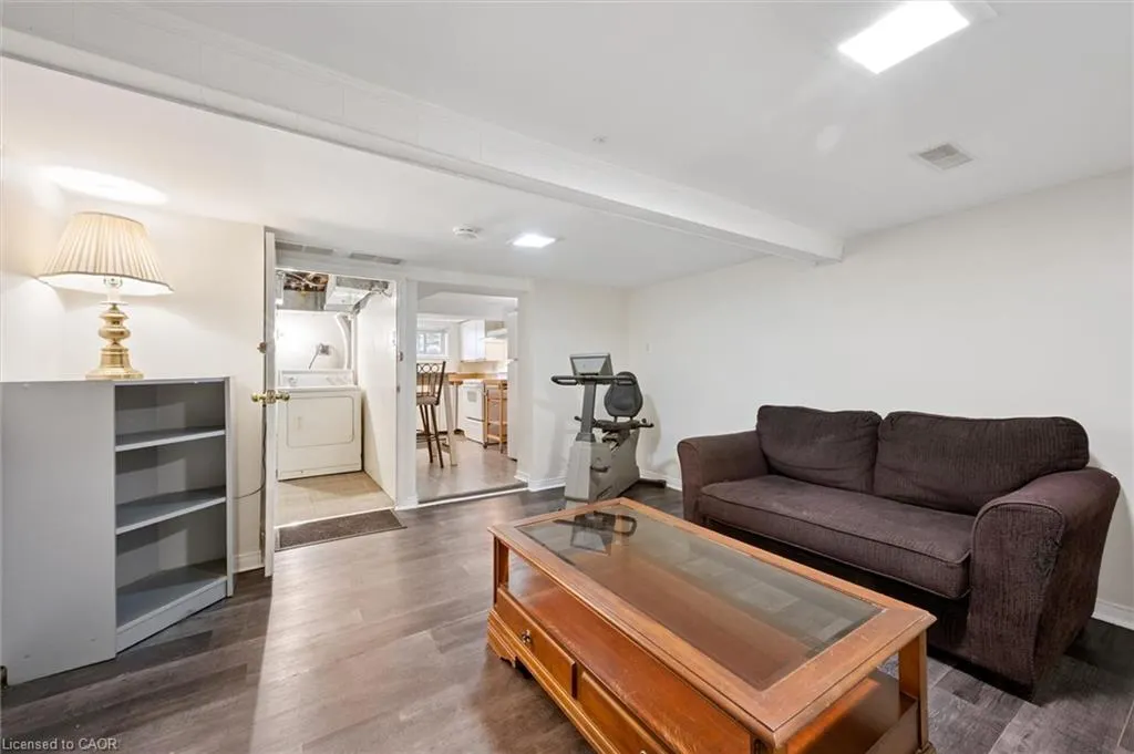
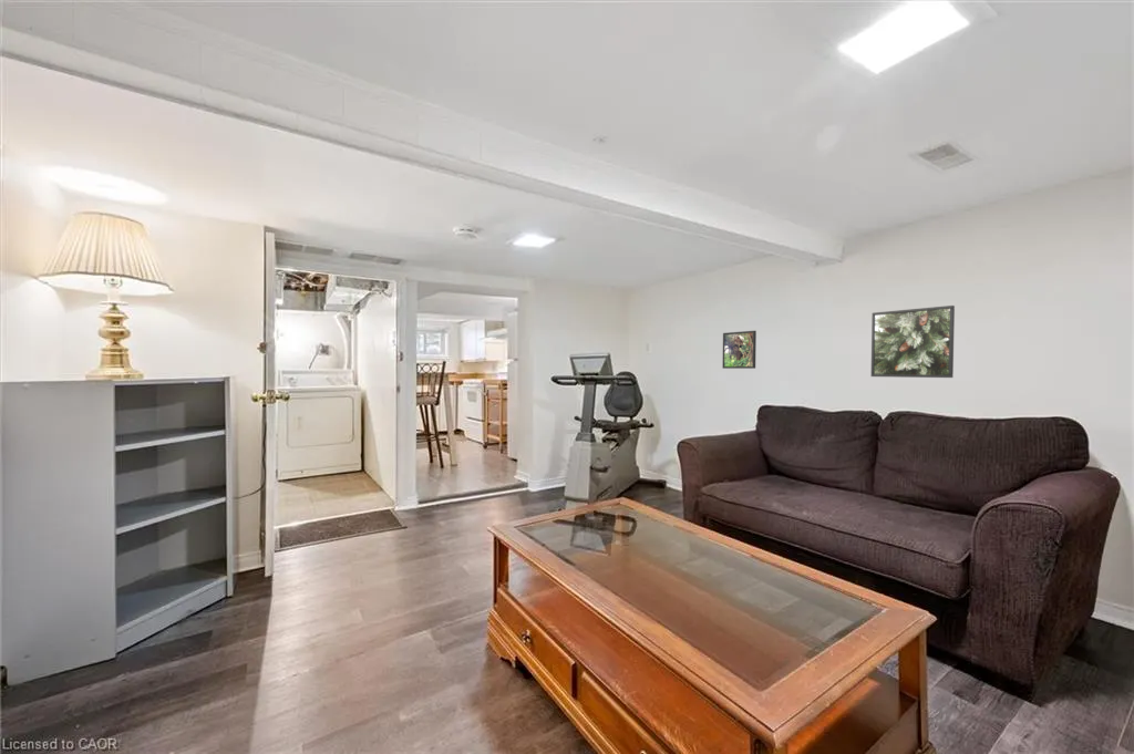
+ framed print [721,330,757,370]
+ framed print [870,304,956,379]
